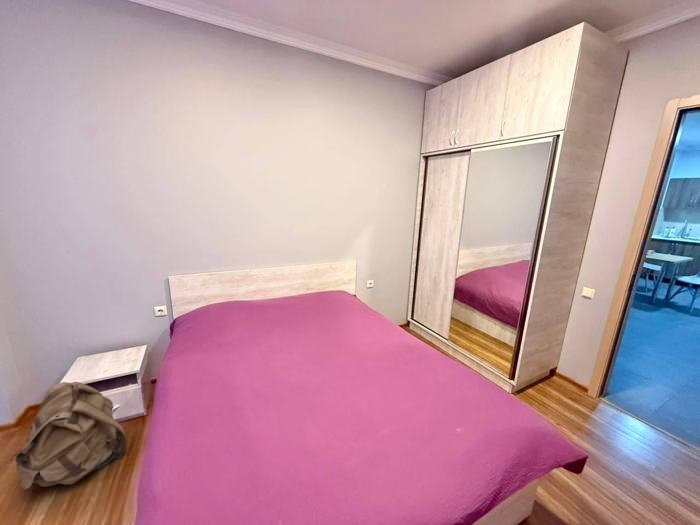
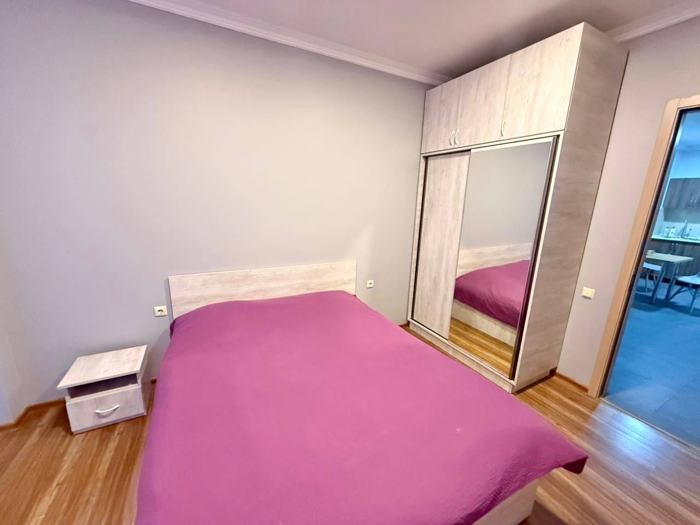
- backpack [9,381,127,490]
